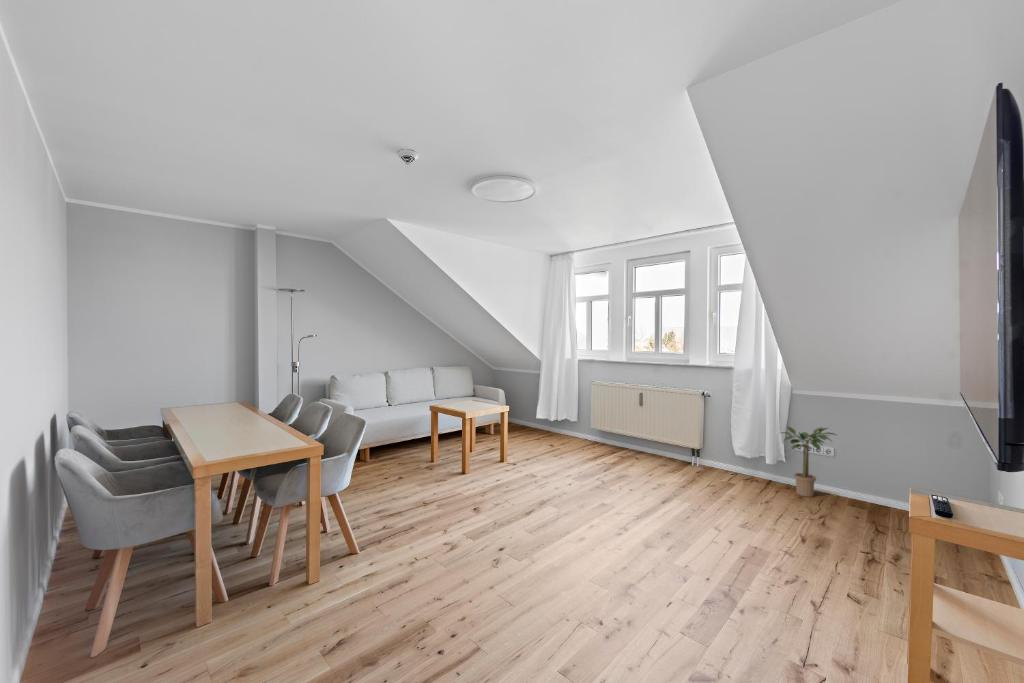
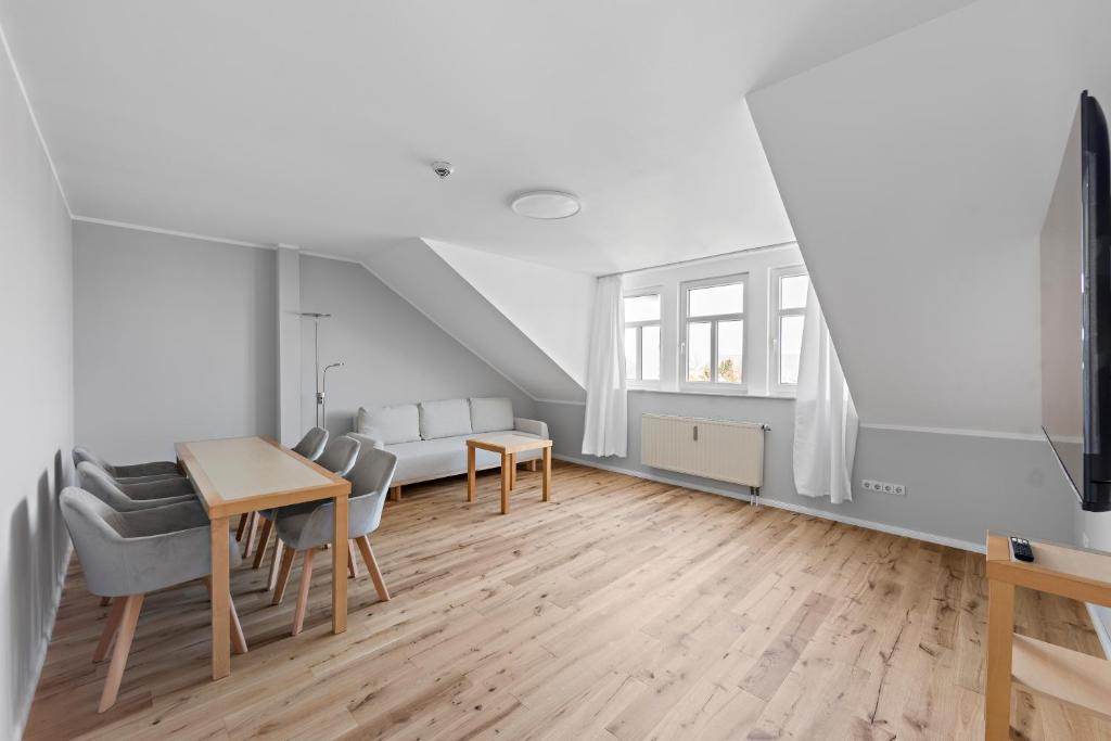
- potted plant [780,425,839,498]
